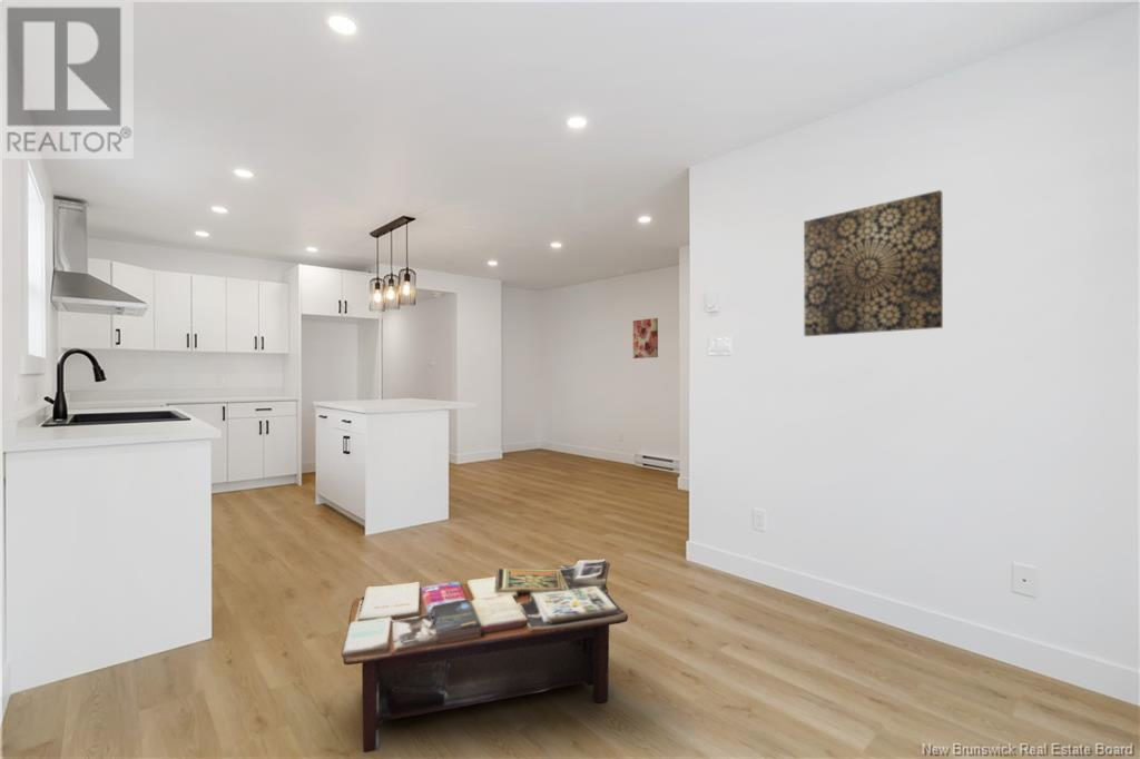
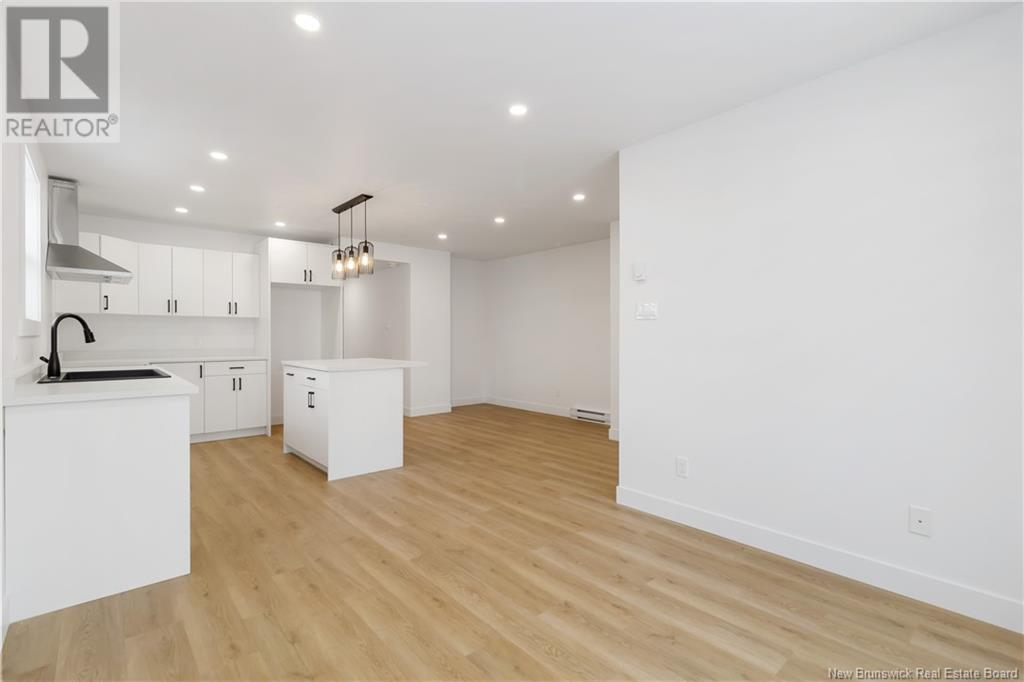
- wall art [632,317,659,359]
- coffee table [341,559,629,753]
- wall art [803,189,944,337]
